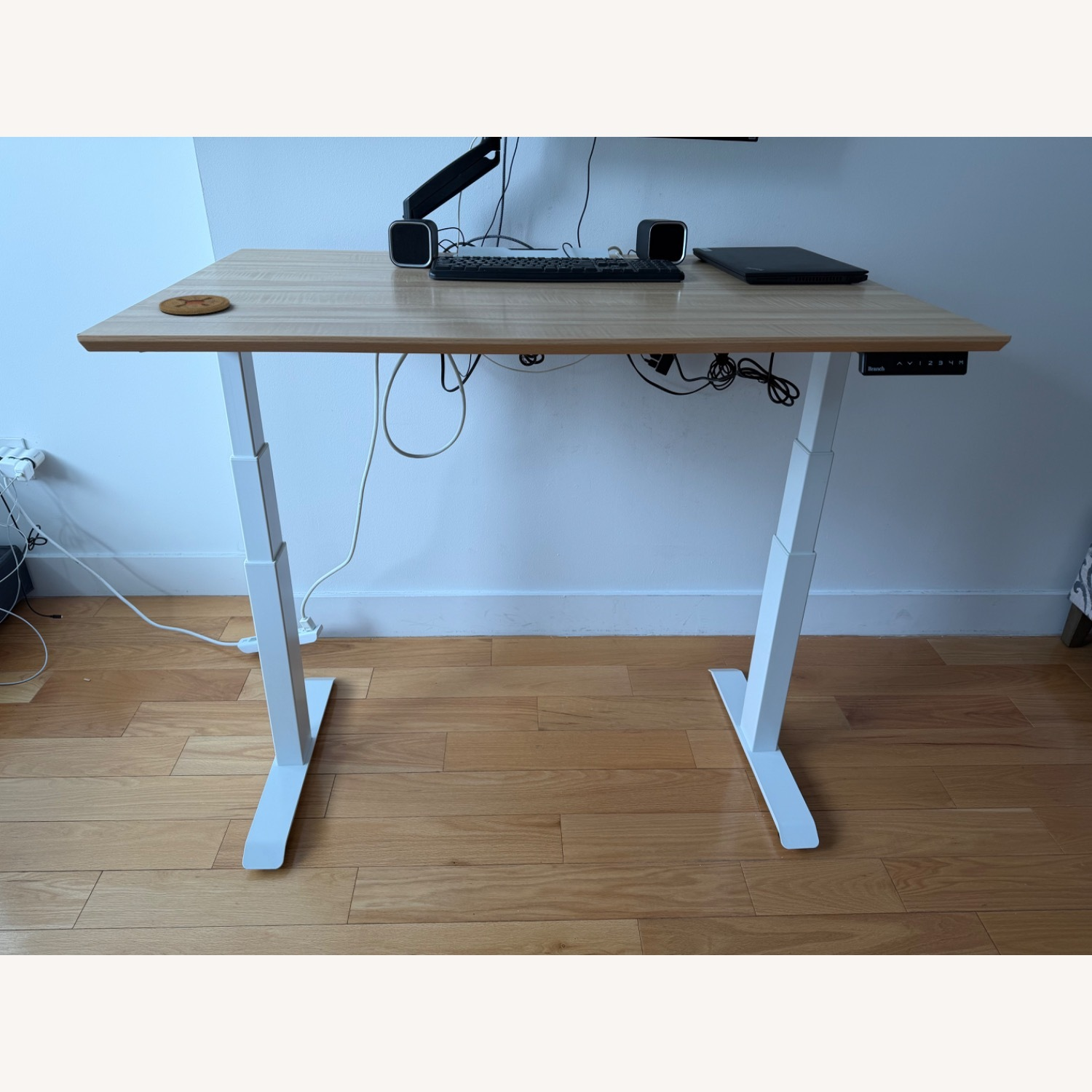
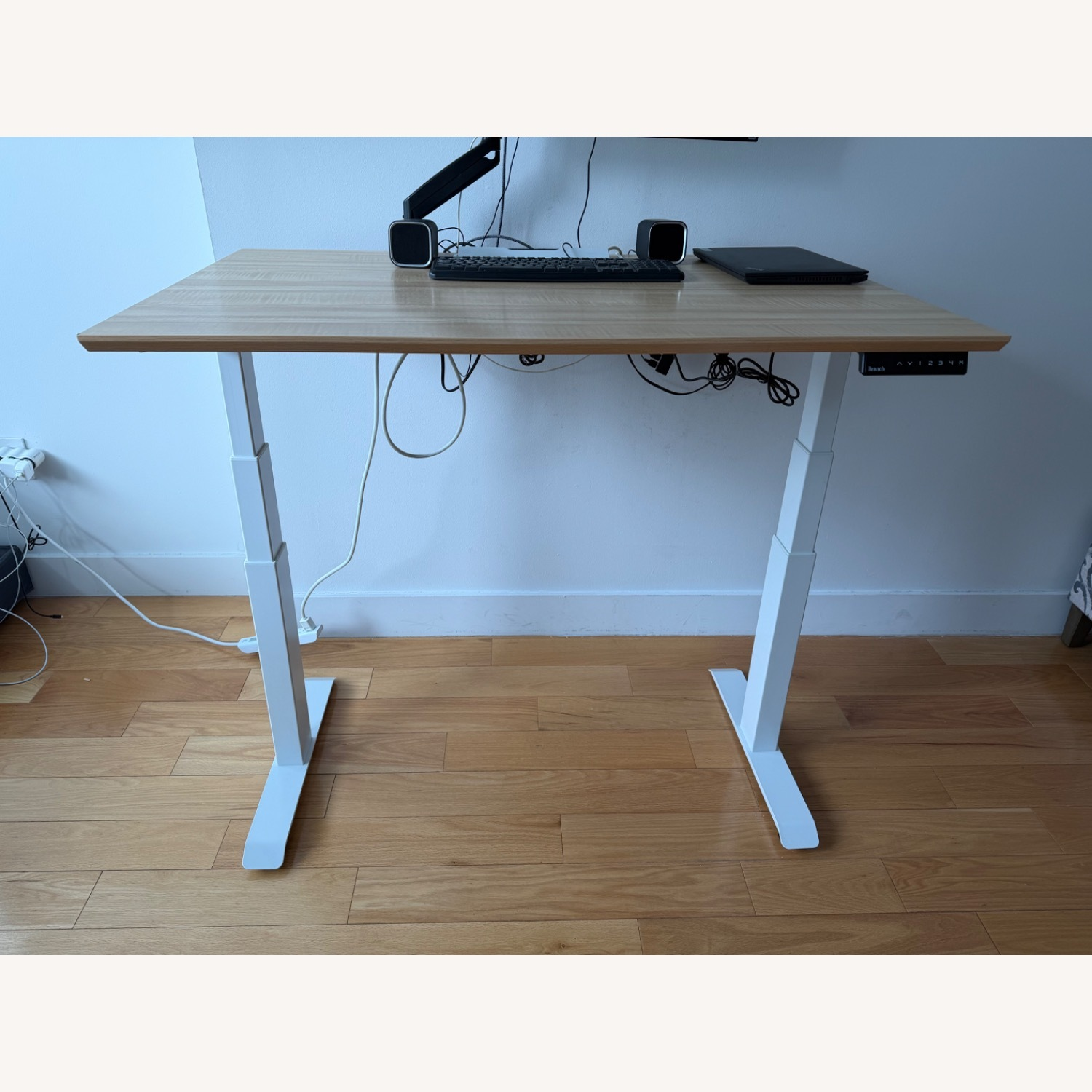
- coaster [158,294,231,315]
